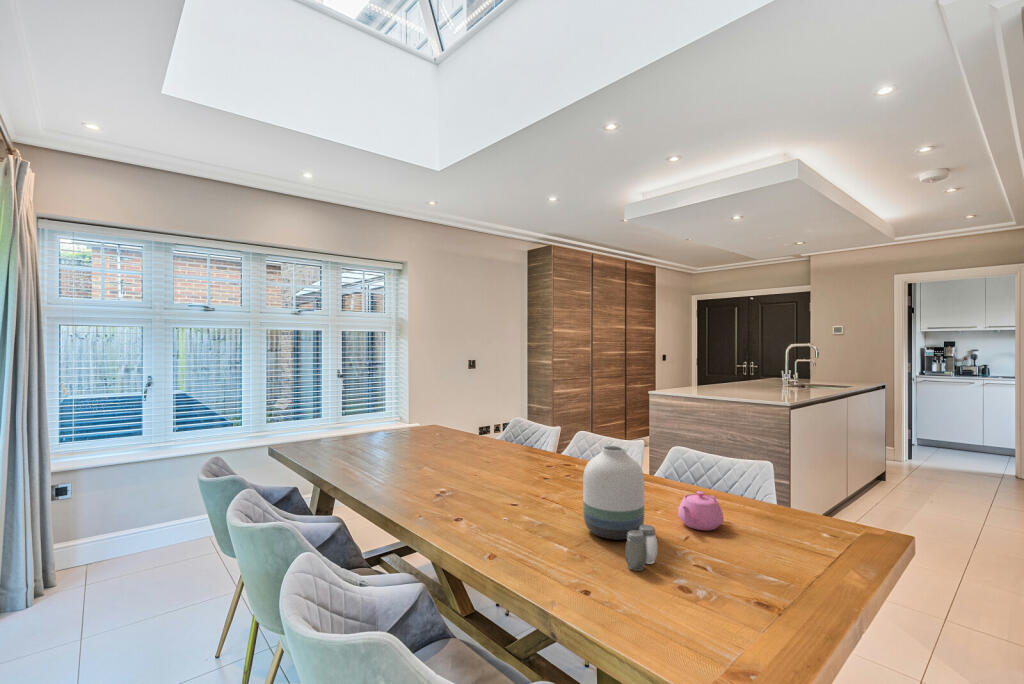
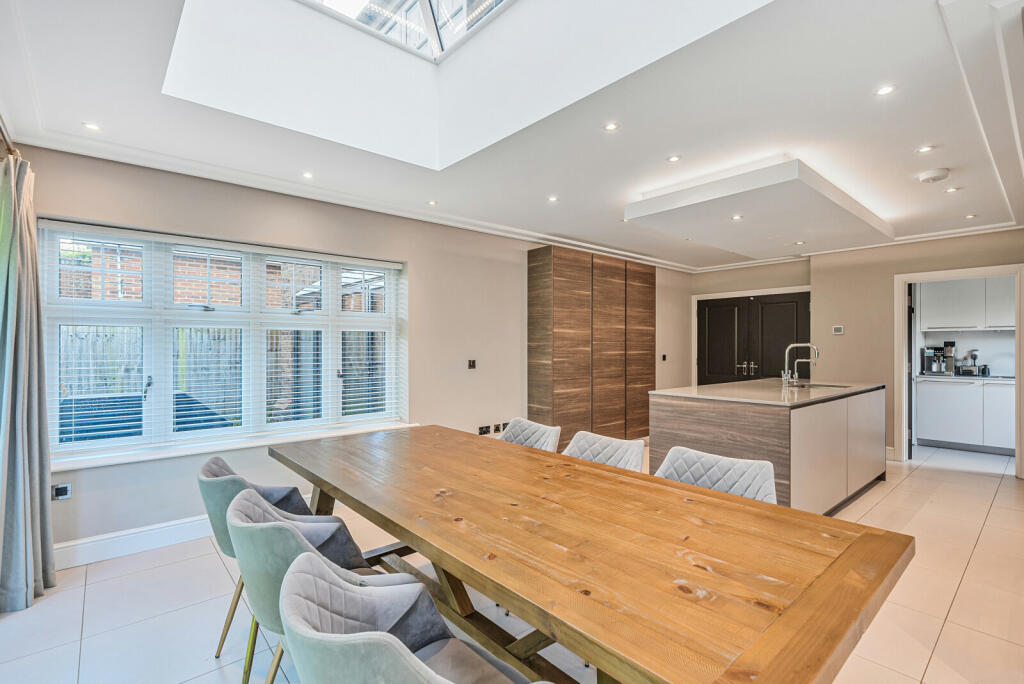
- teapot [677,490,725,531]
- vase [582,445,645,541]
- salt and pepper shaker [624,524,659,572]
